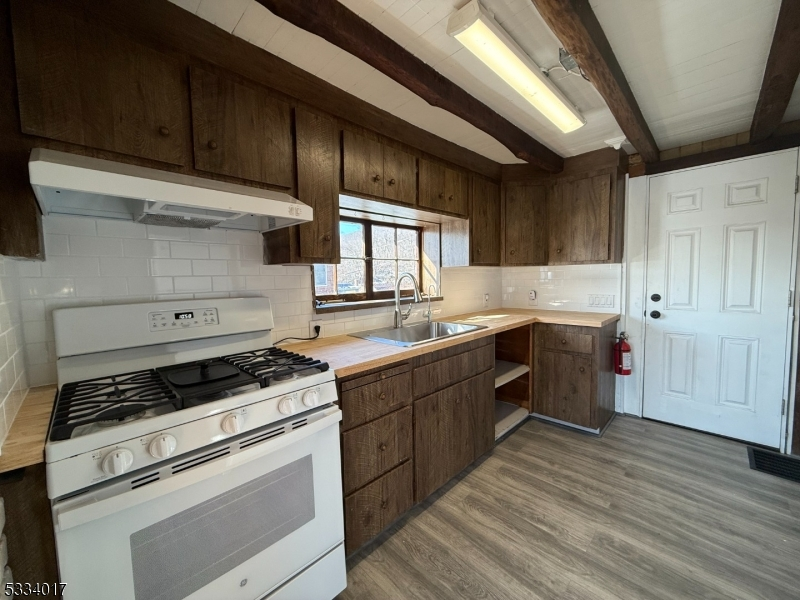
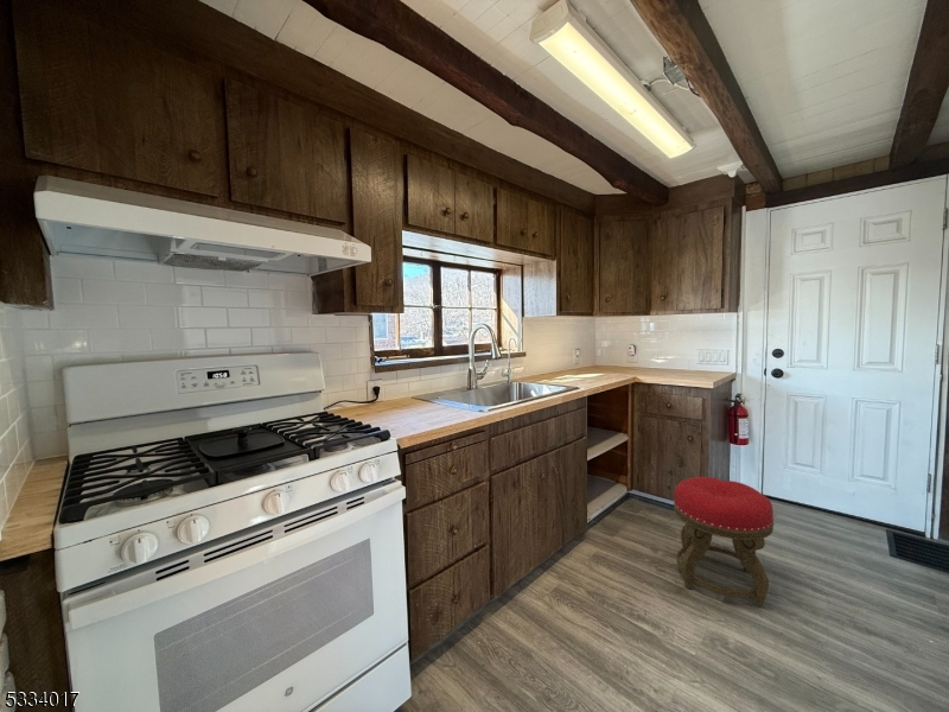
+ stool [673,476,775,608]
